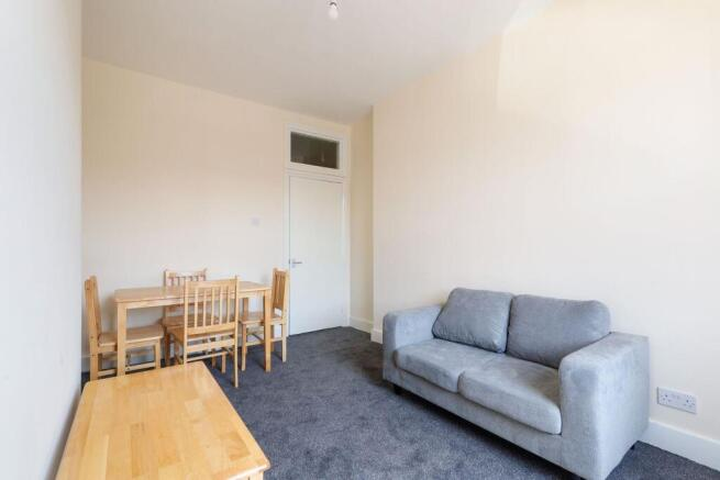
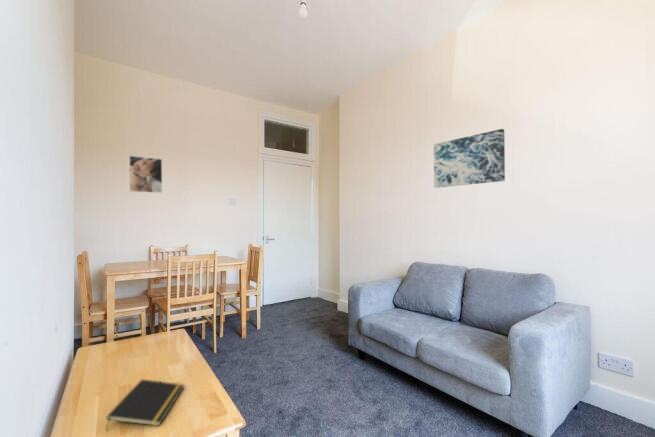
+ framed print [128,155,163,194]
+ notepad [105,378,185,432]
+ wall art [433,128,506,189]
